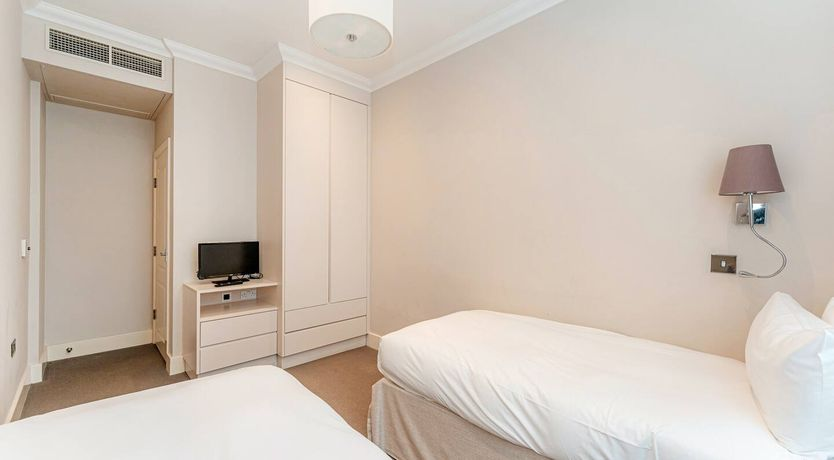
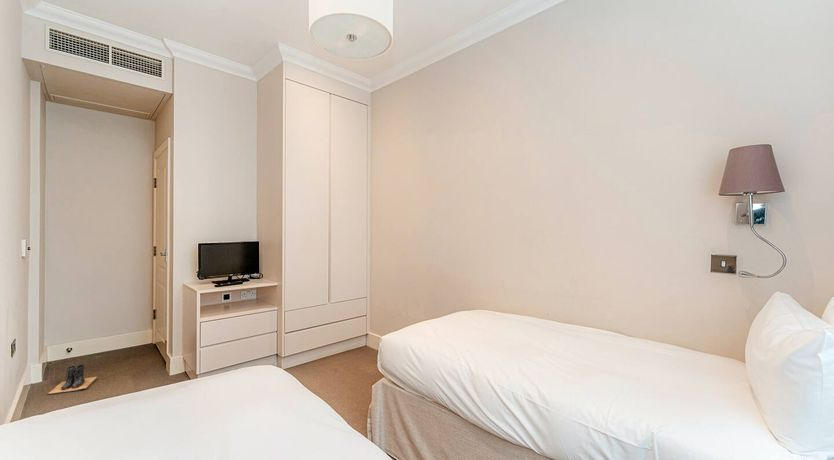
+ boots [47,364,98,395]
